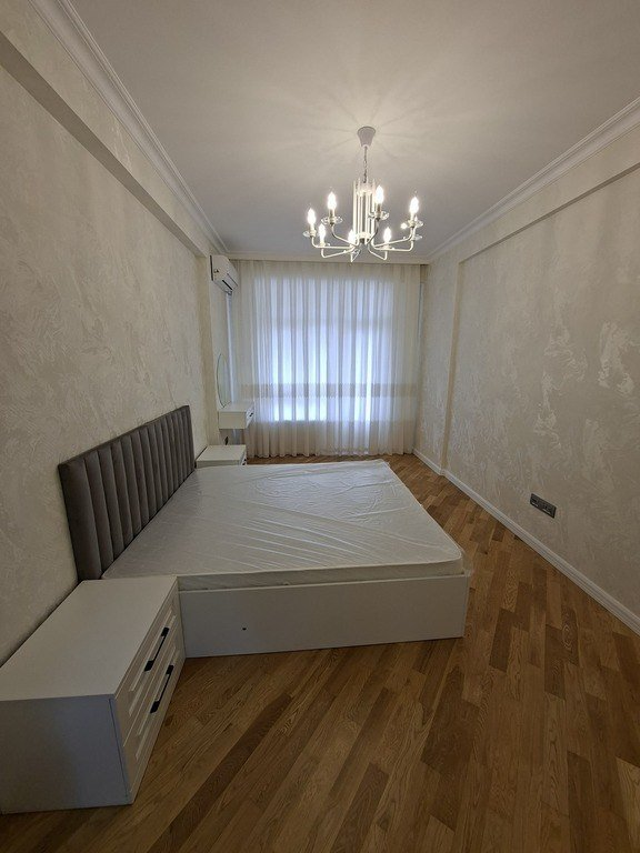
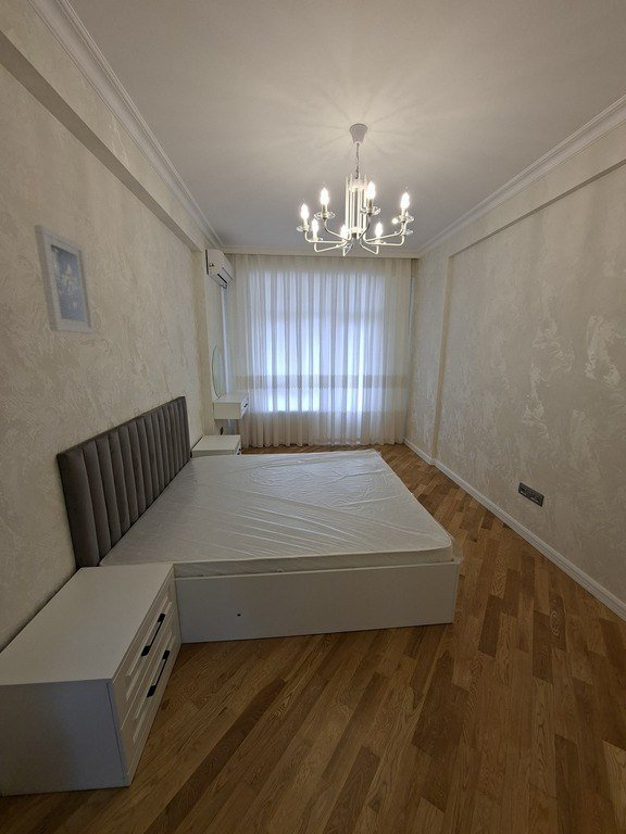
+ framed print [33,224,96,334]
